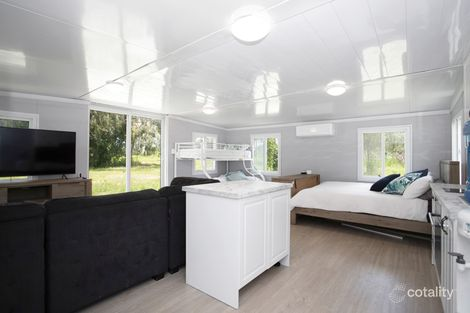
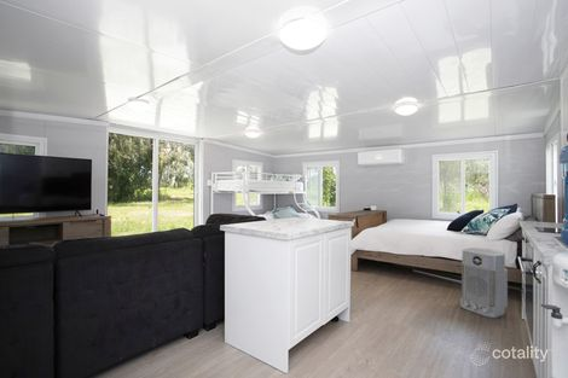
+ air purifier [459,246,509,319]
